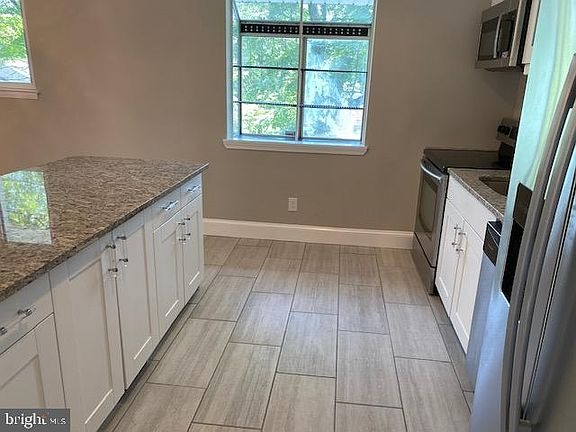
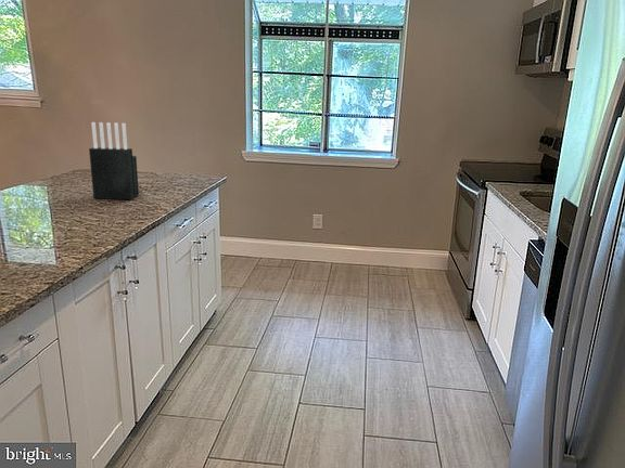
+ knife block [88,121,140,200]
